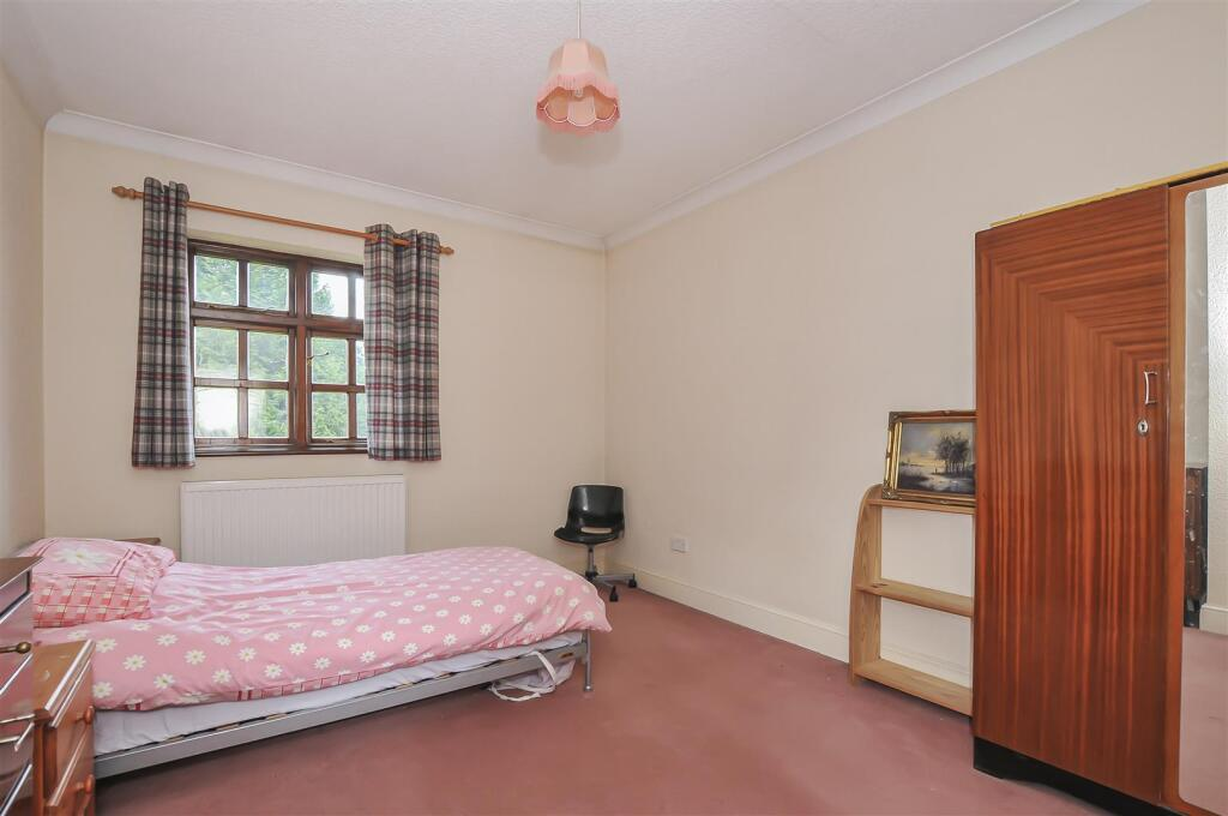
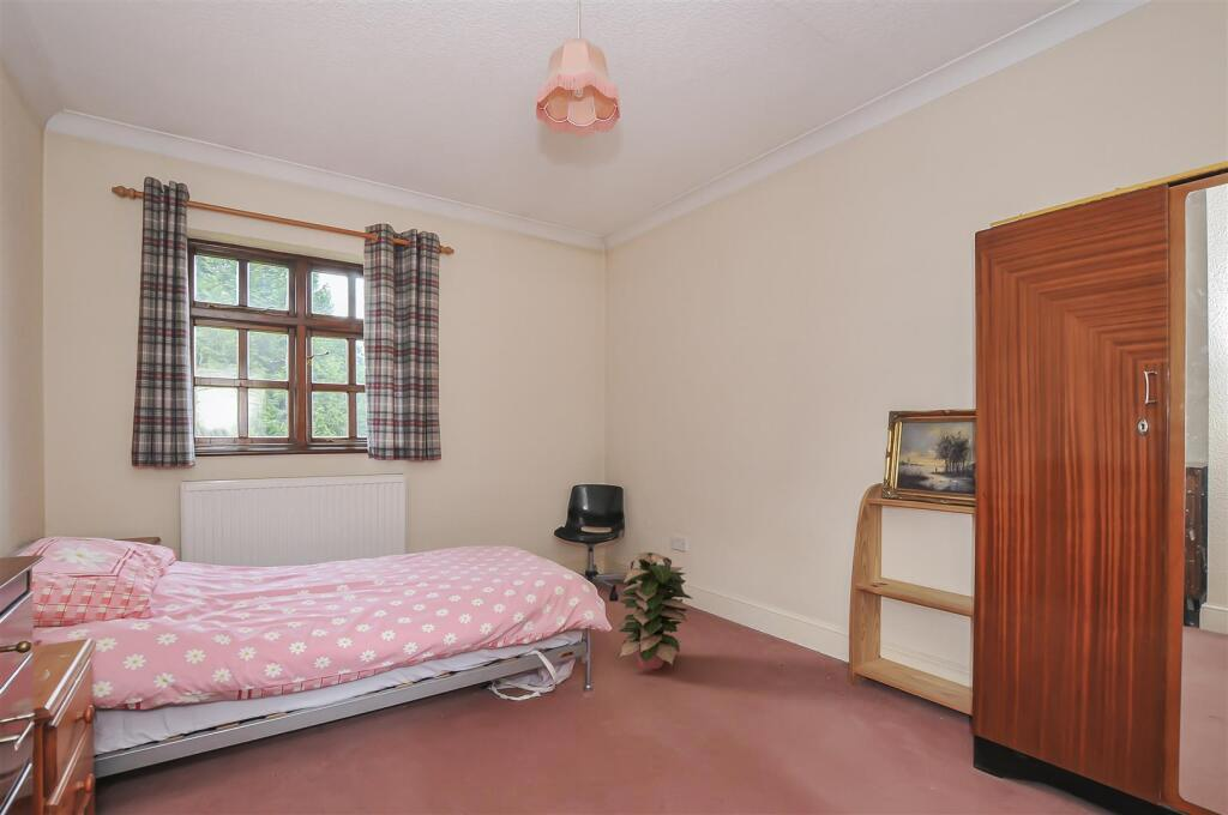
+ decorative plant [616,551,694,670]
